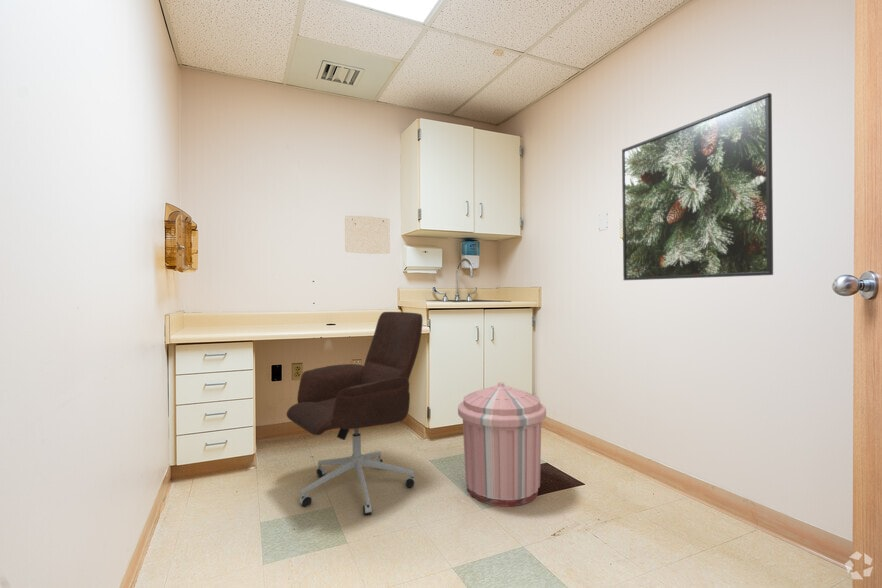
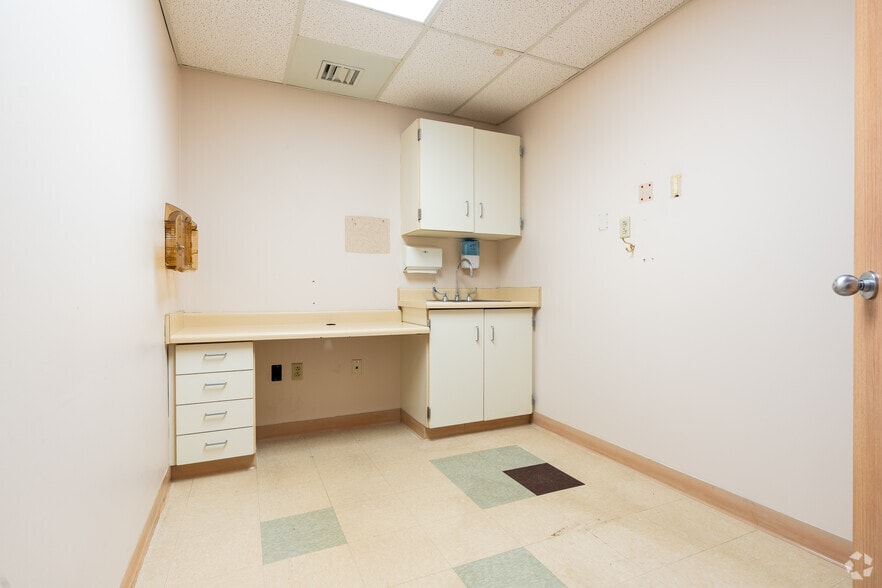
- trash can [457,381,547,508]
- office chair [286,311,424,516]
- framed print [621,92,774,281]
